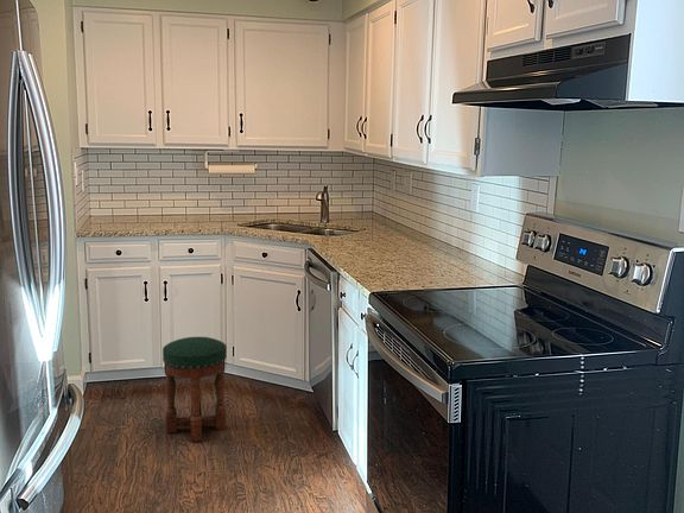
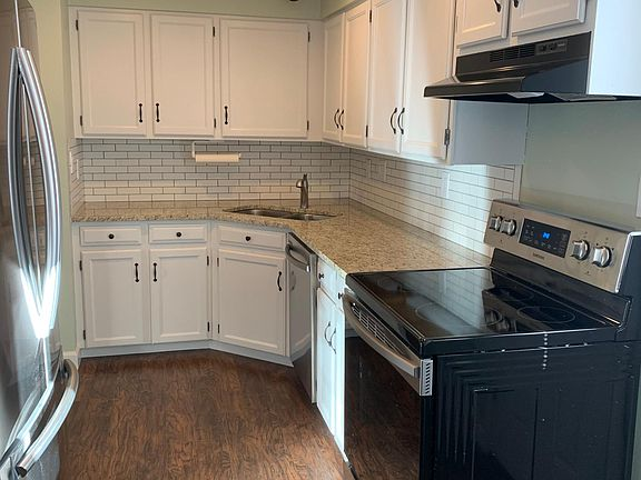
- stool [162,336,228,443]
